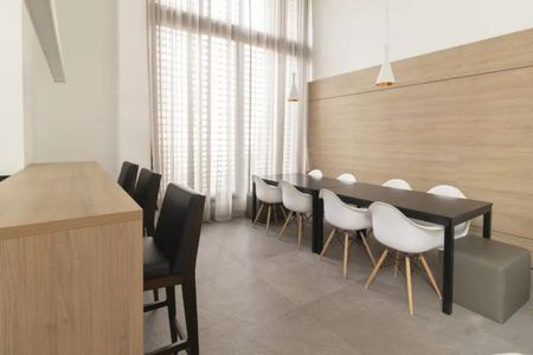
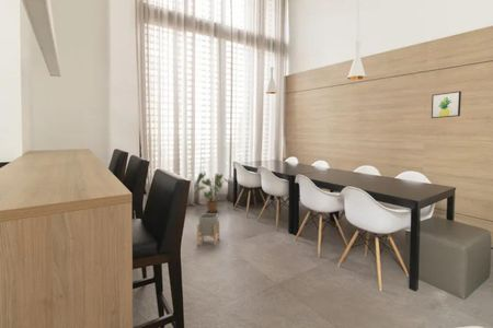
+ house plant [194,172,234,213]
+ wall art [431,90,462,119]
+ planter [196,212,220,247]
